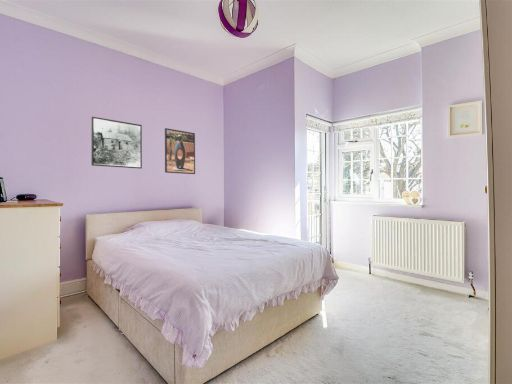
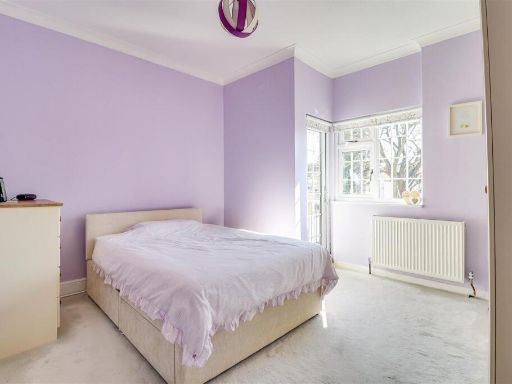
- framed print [164,127,196,175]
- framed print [91,116,143,170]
